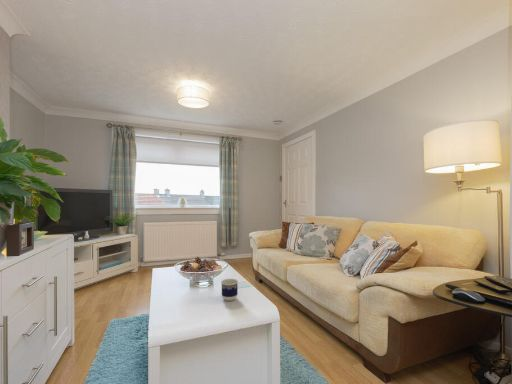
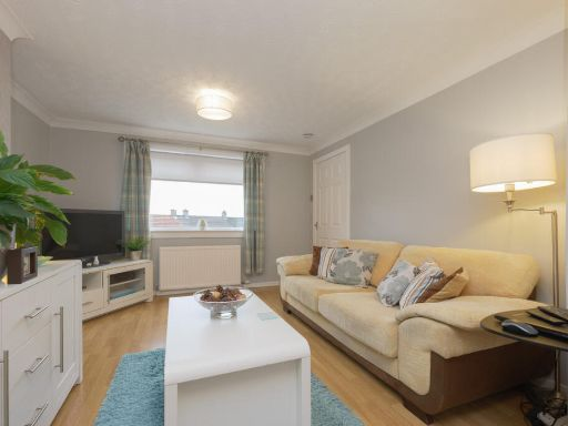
- cup [220,278,239,302]
